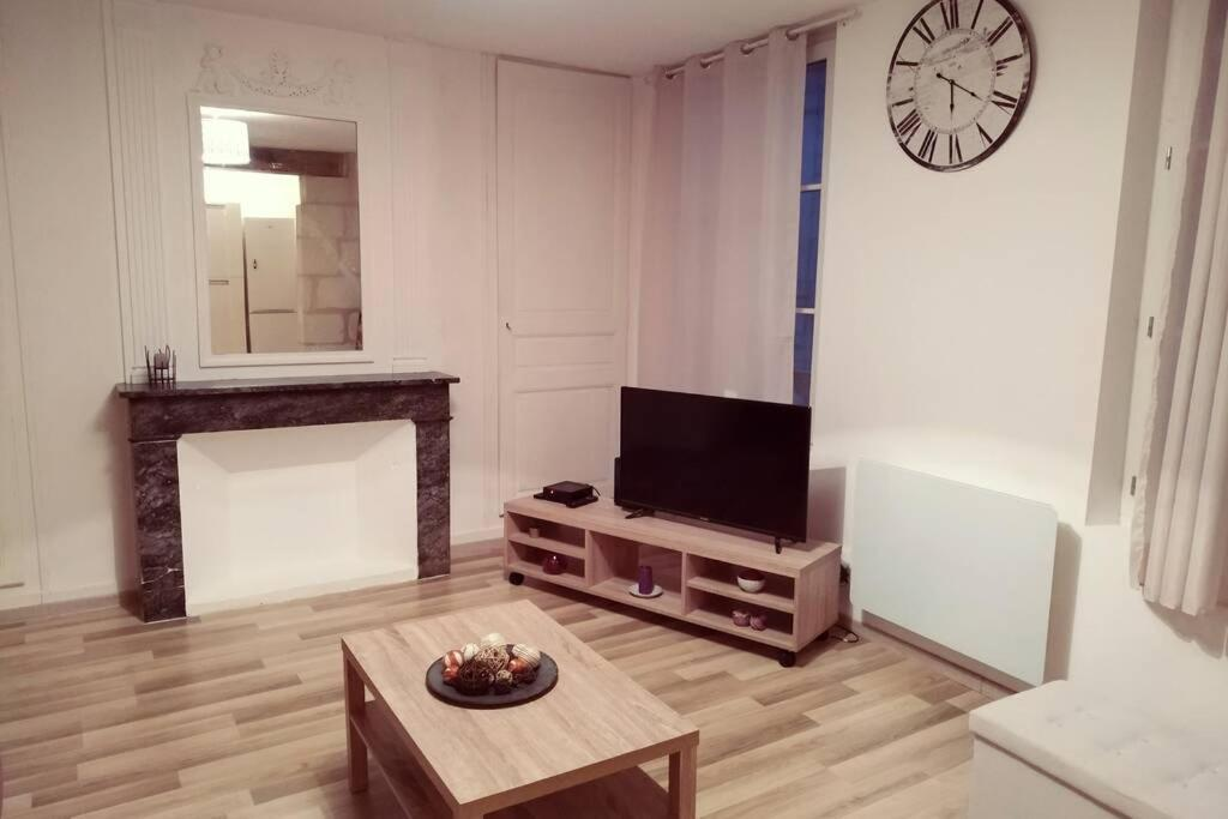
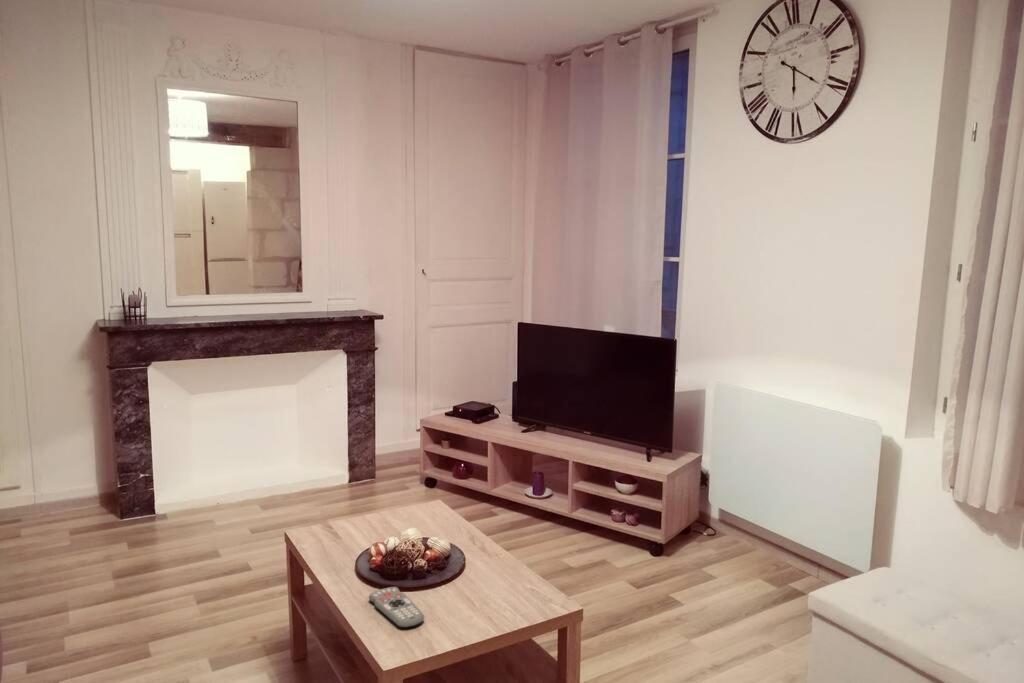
+ remote control [368,586,425,629]
